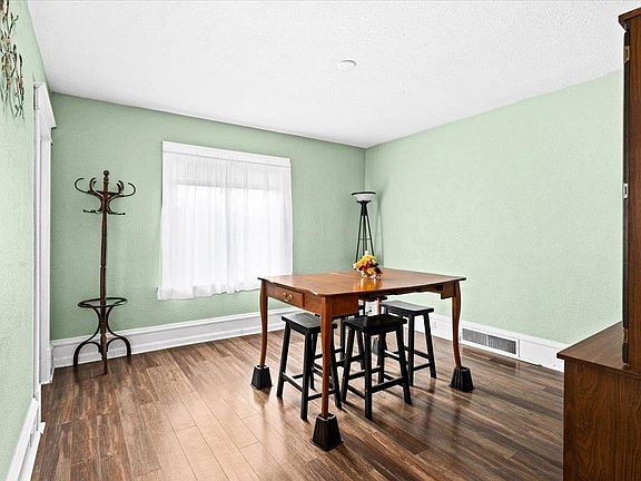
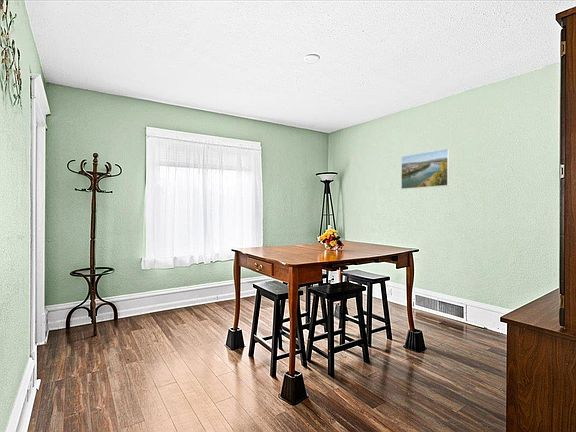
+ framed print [400,148,450,190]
